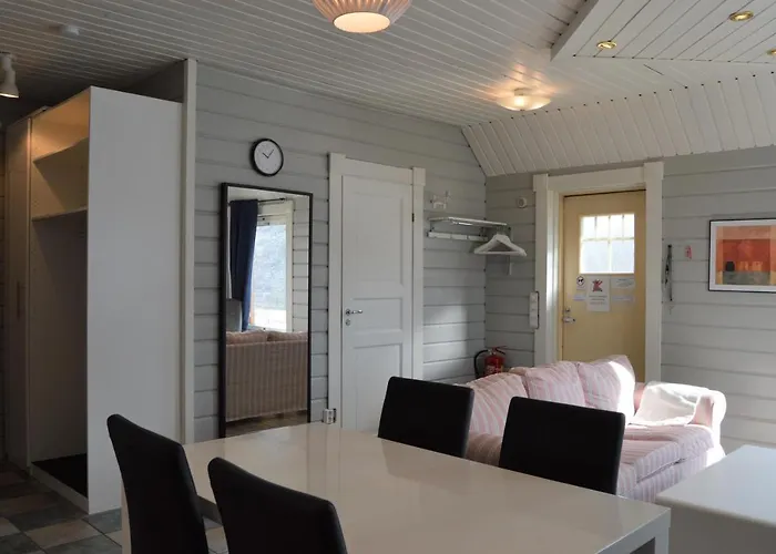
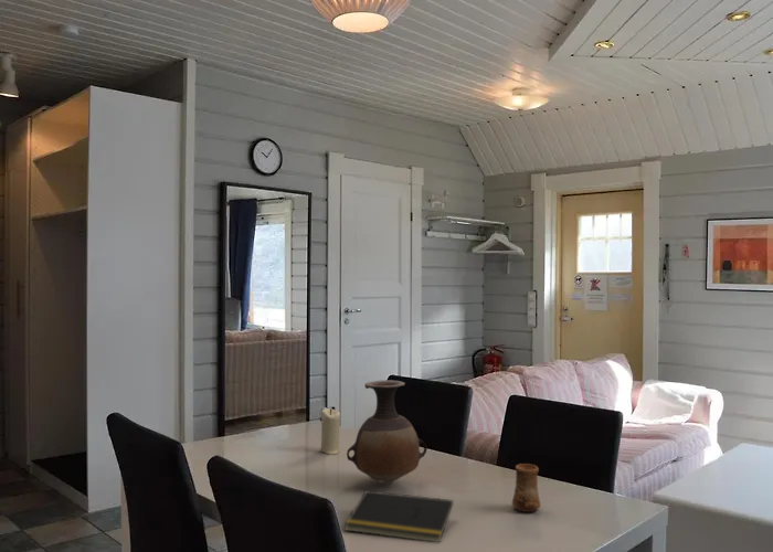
+ cup [511,463,542,513]
+ candle [320,407,341,456]
+ notepad [343,489,454,543]
+ vase [346,379,427,485]
